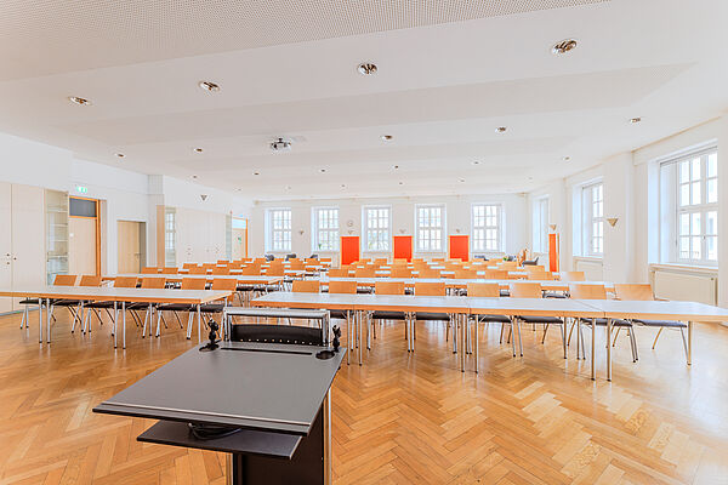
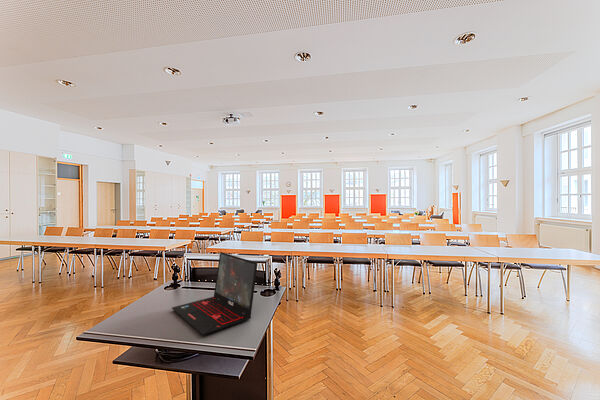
+ laptop [171,251,258,336]
